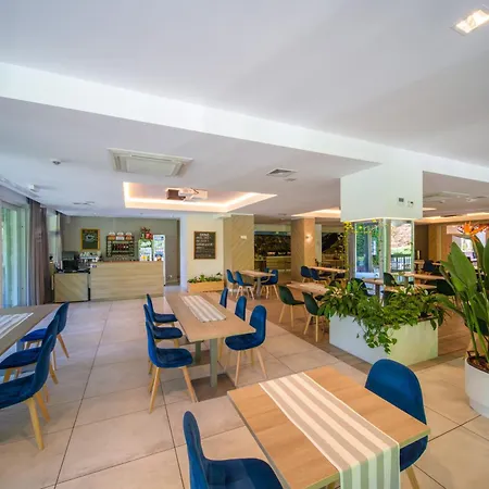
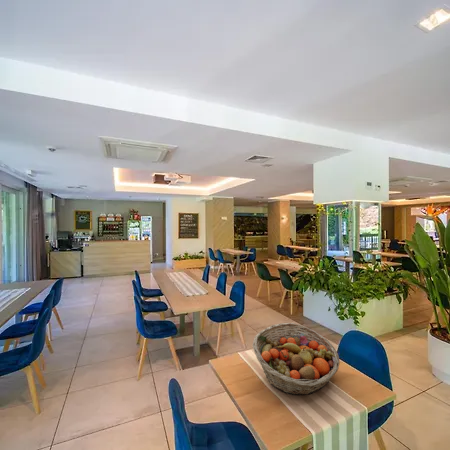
+ fruit basket [252,322,341,396]
